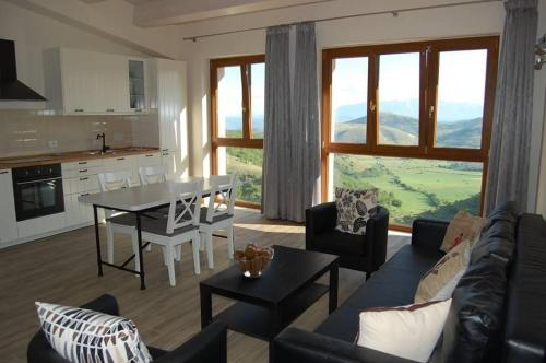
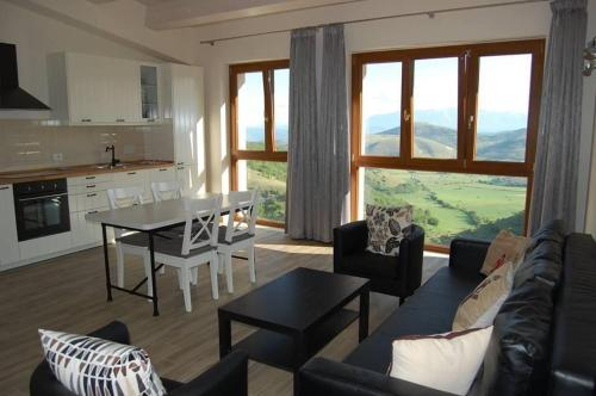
- fruit basket [230,242,274,279]
